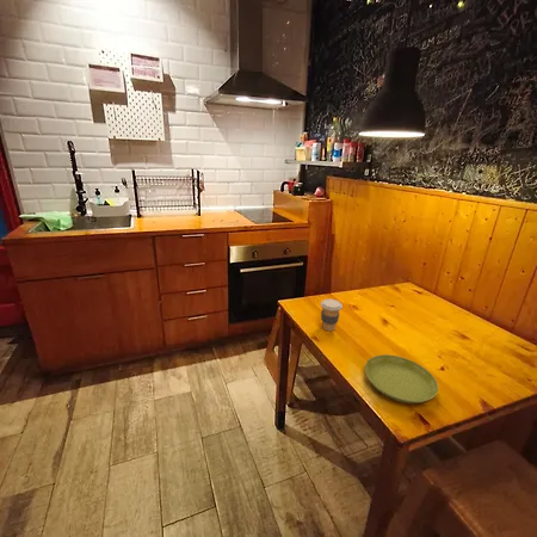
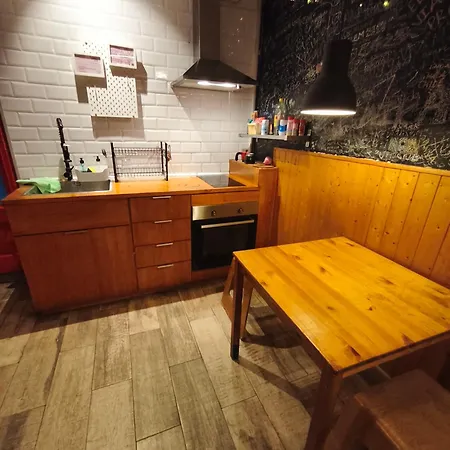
- coffee cup [320,298,344,332]
- saucer [364,353,439,405]
